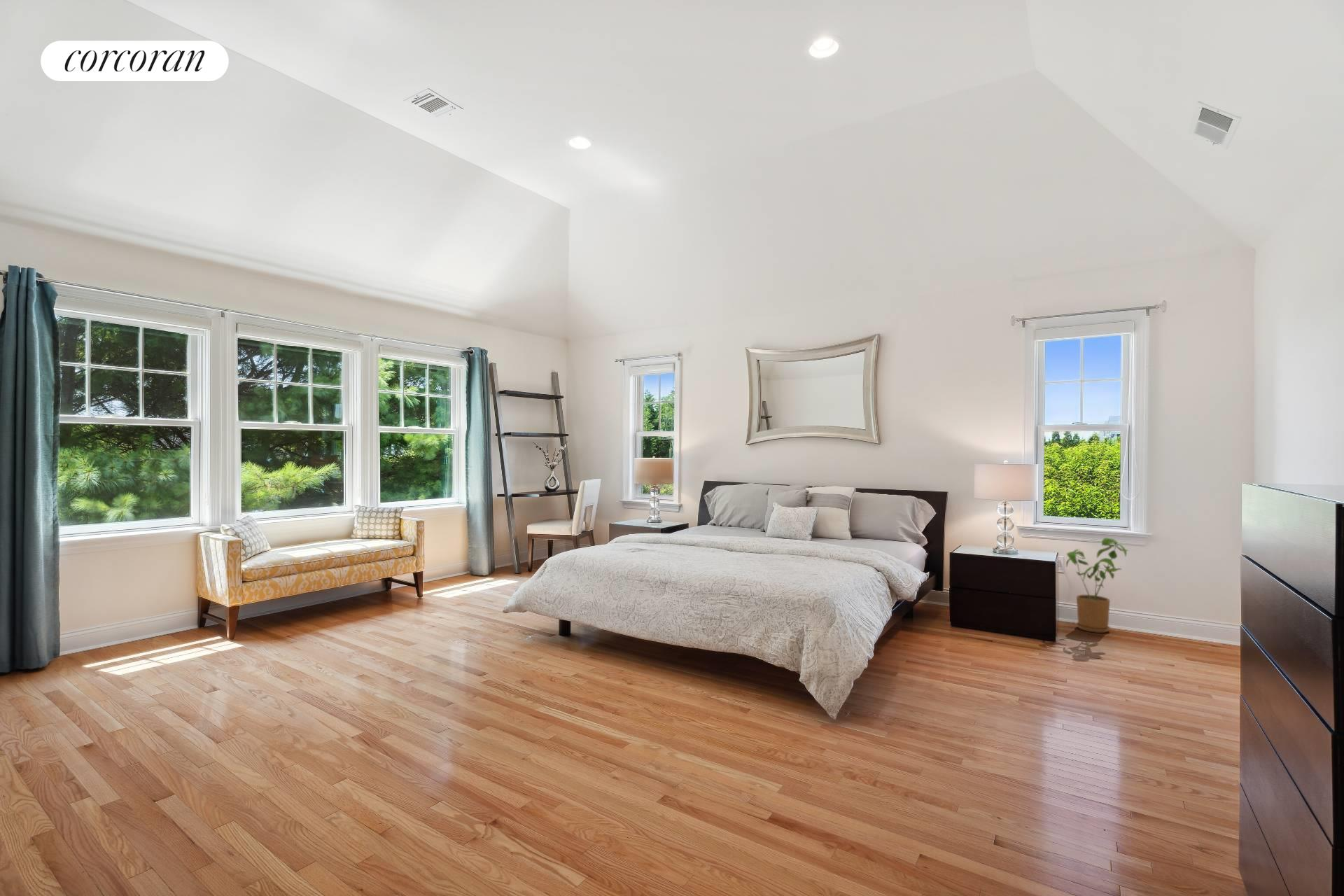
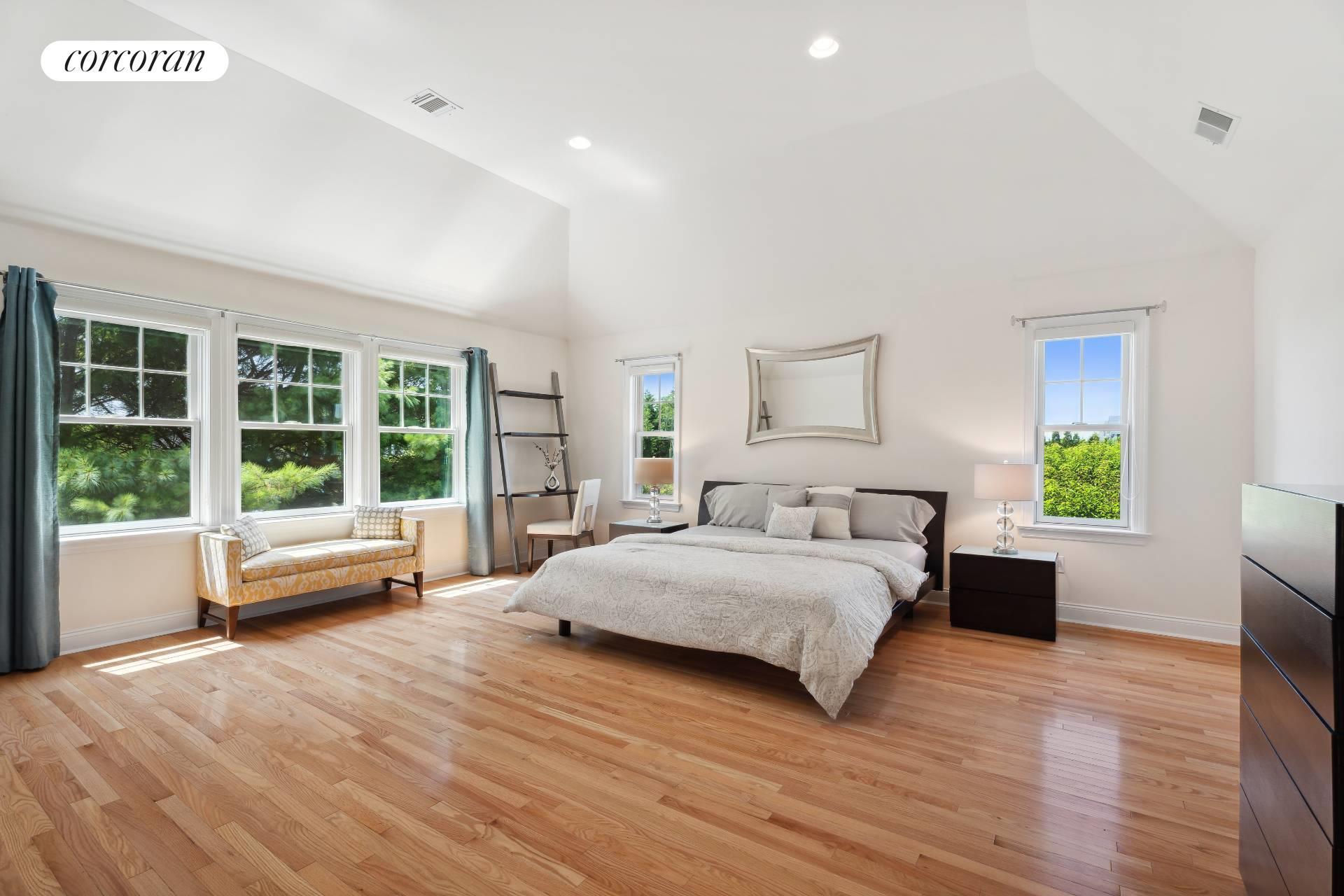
- house plant [1065,537,1130,633]
